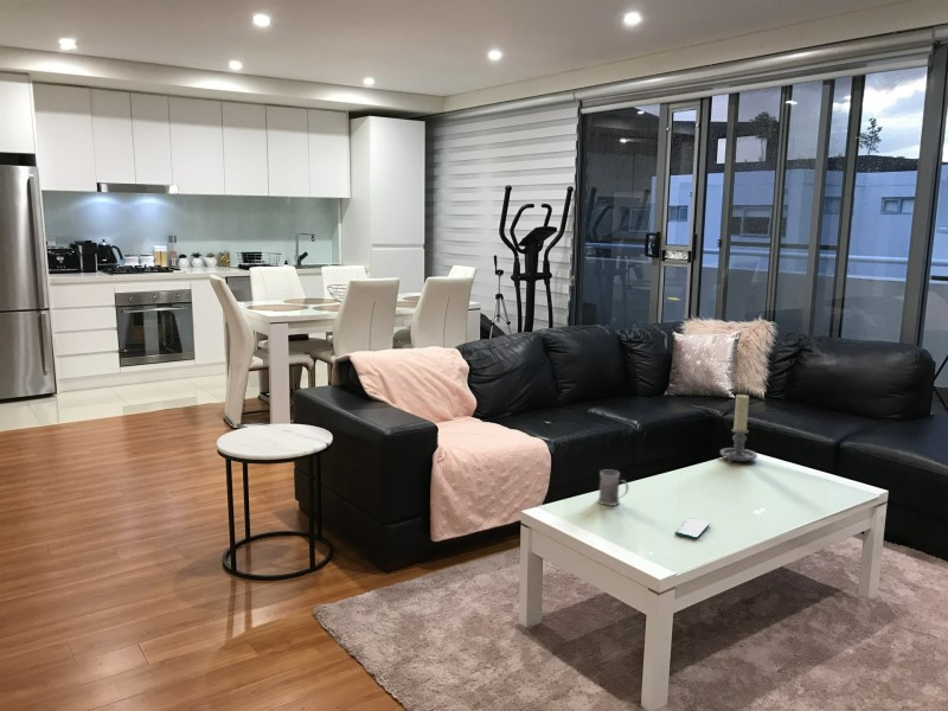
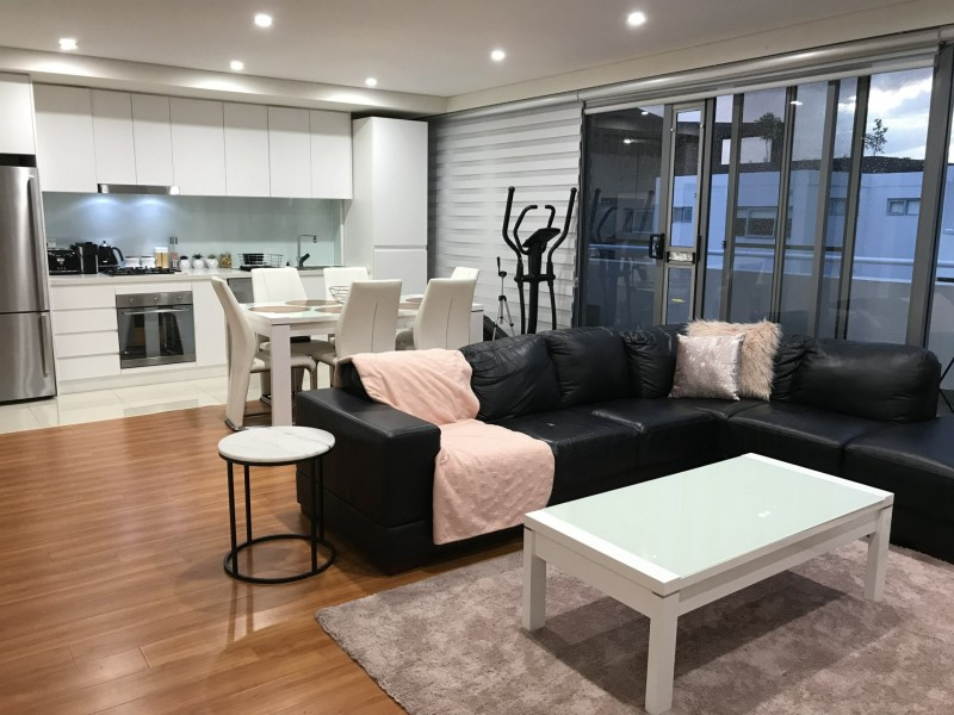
- smartphone [674,517,711,540]
- mug [596,469,629,507]
- candle holder [719,393,758,463]
